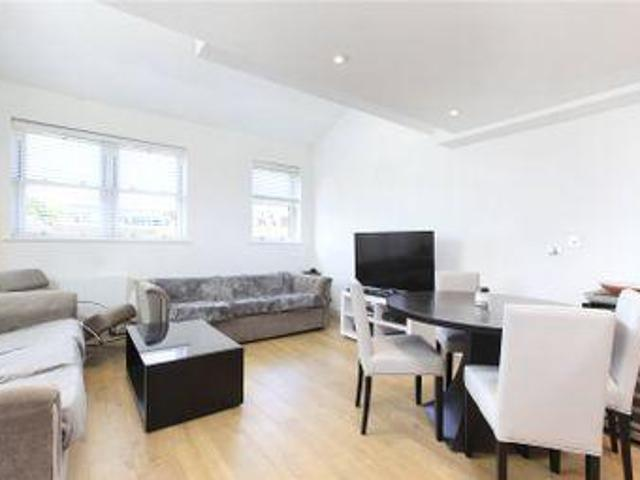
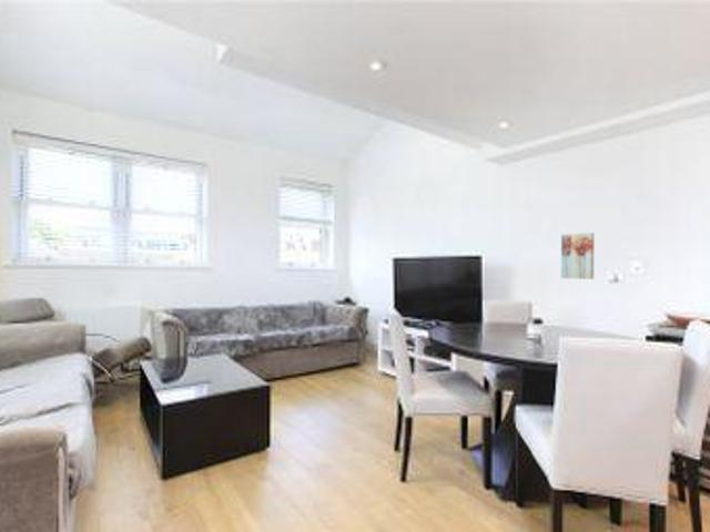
+ wall art [560,232,595,280]
